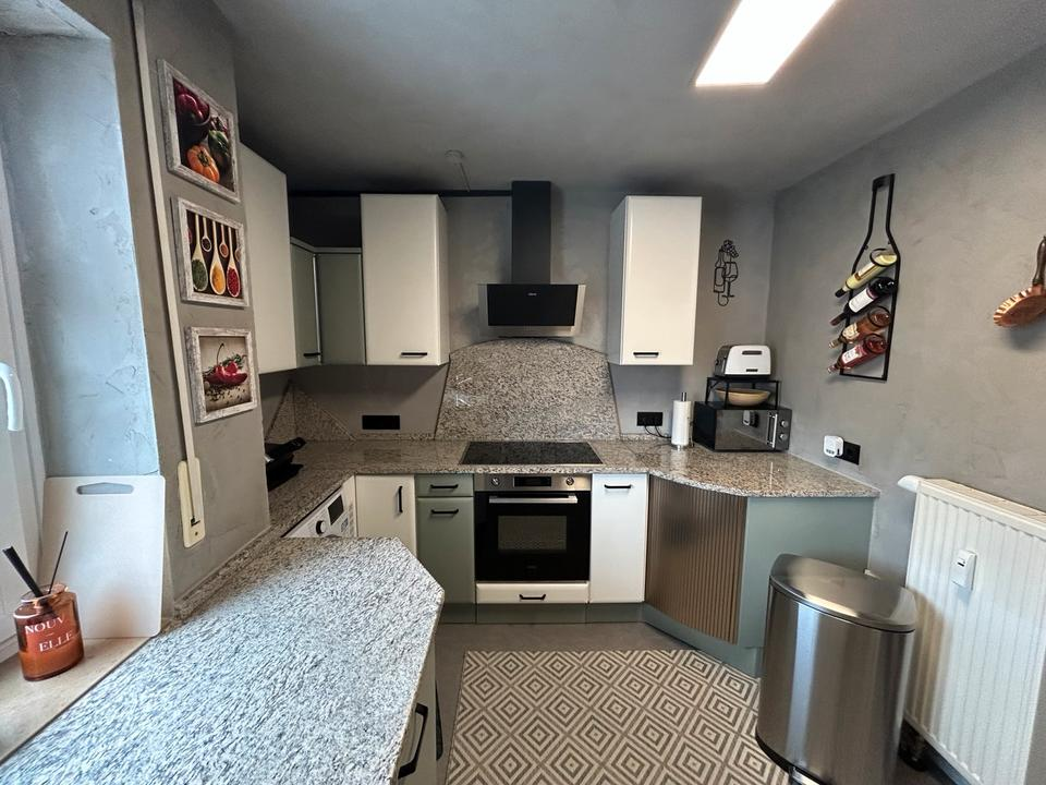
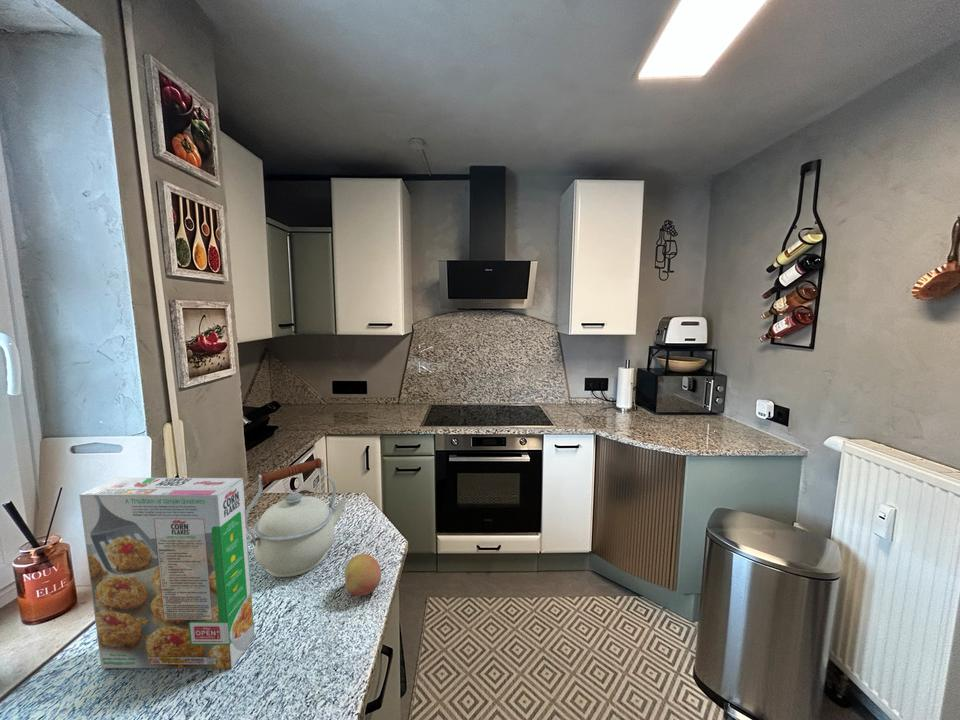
+ cereal box [79,477,255,670]
+ fruit [344,553,382,597]
+ kettle [245,457,348,578]
